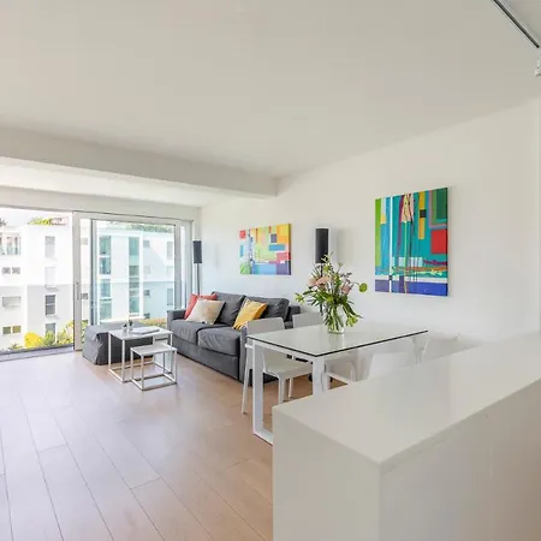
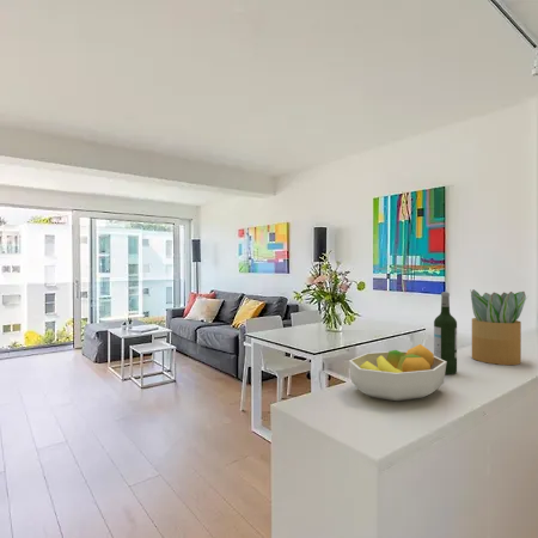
+ fruit bowl [348,343,447,402]
+ potted plant [469,288,528,366]
+ wine bottle [433,291,458,375]
